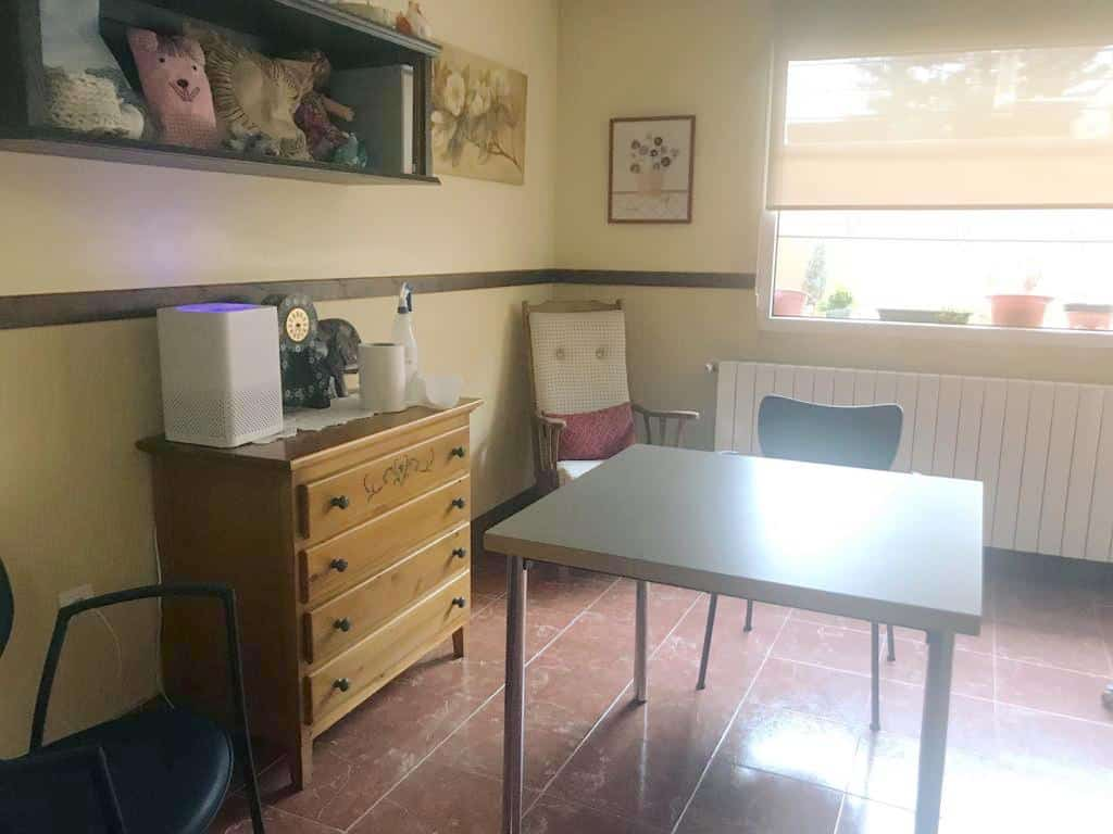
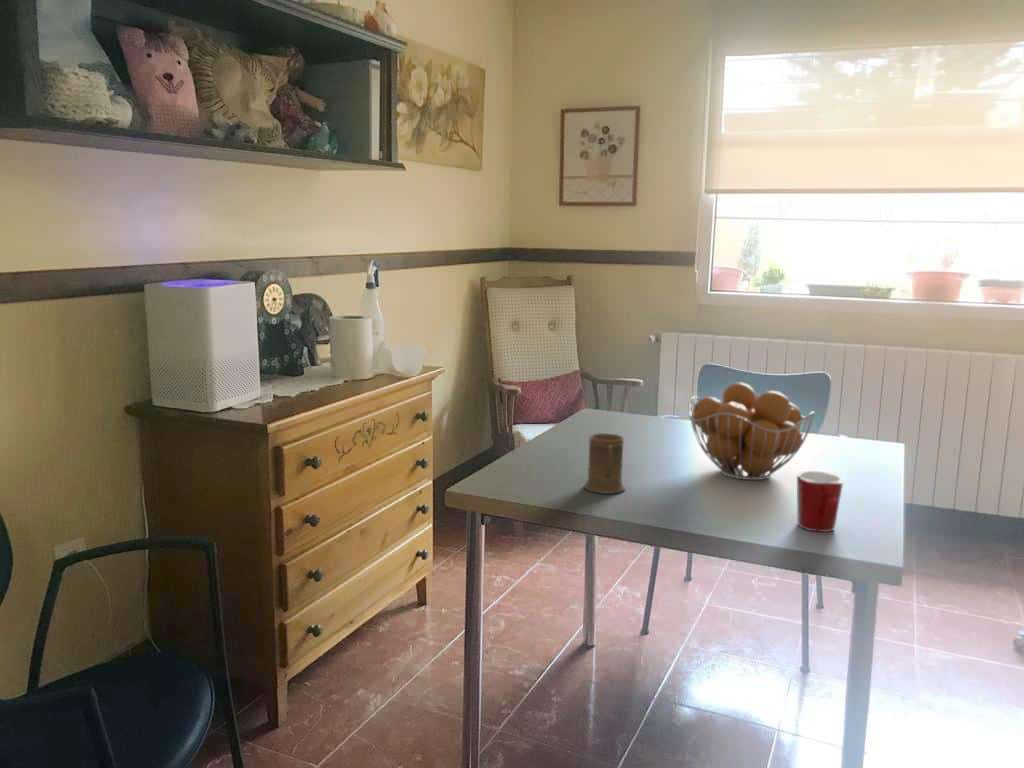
+ mug [796,470,845,533]
+ fruit basket [688,381,816,481]
+ mug [583,432,626,495]
